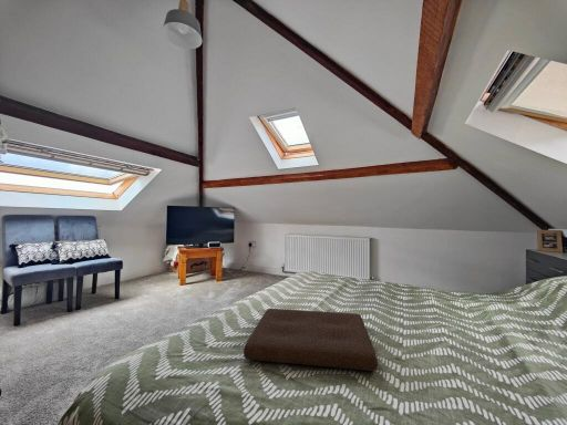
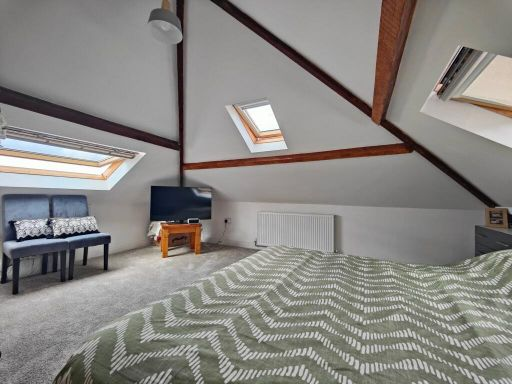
- cushion [243,308,379,372]
